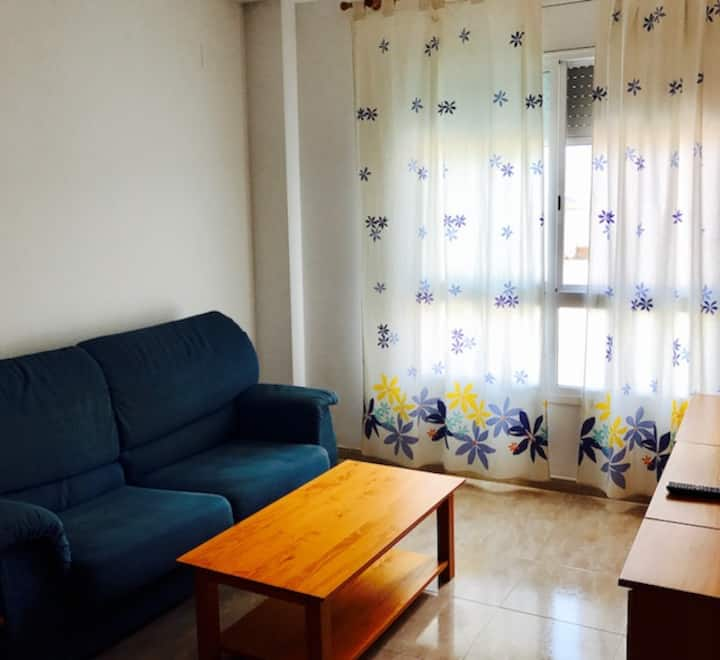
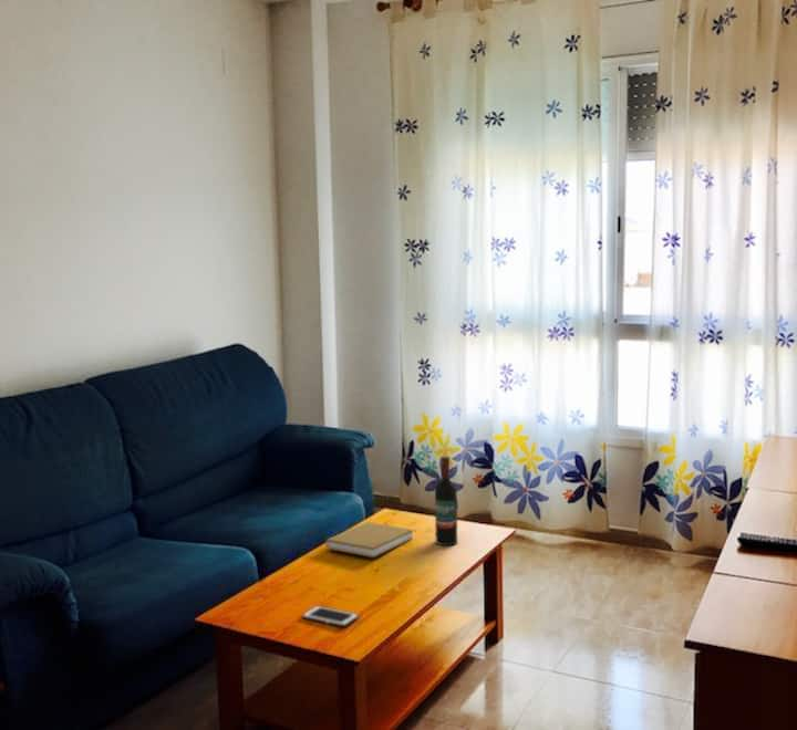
+ cell phone [301,605,360,628]
+ book [325,521,414,559]
+ wine bottle [434,456,458,546]
